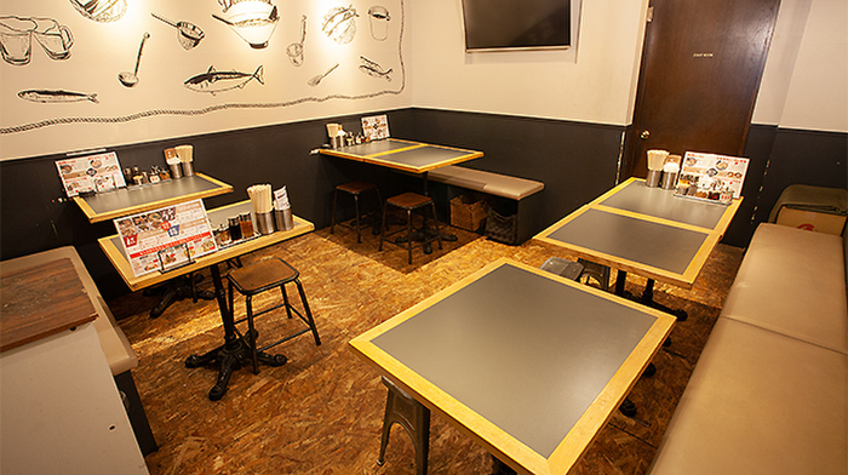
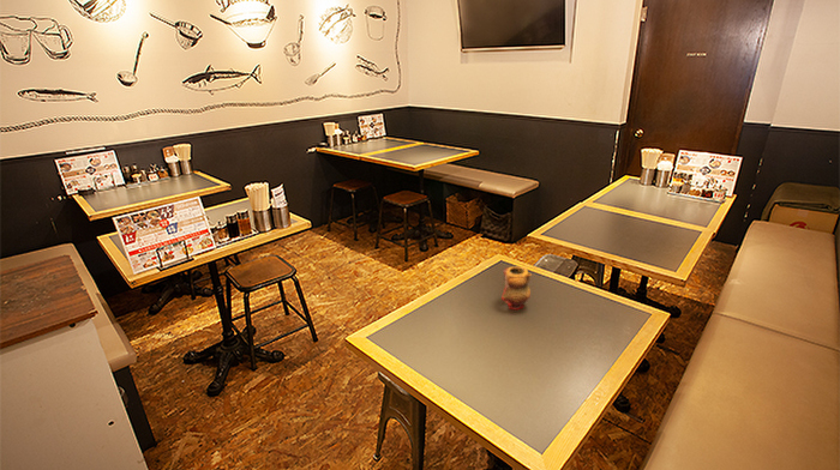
+ teapot [500,265,533,311]
